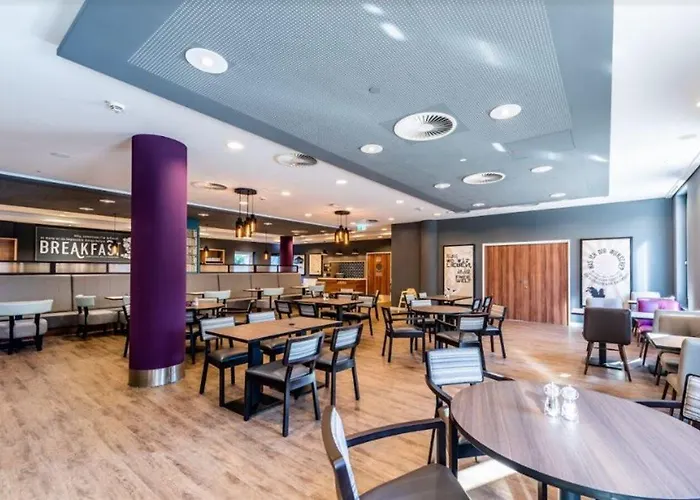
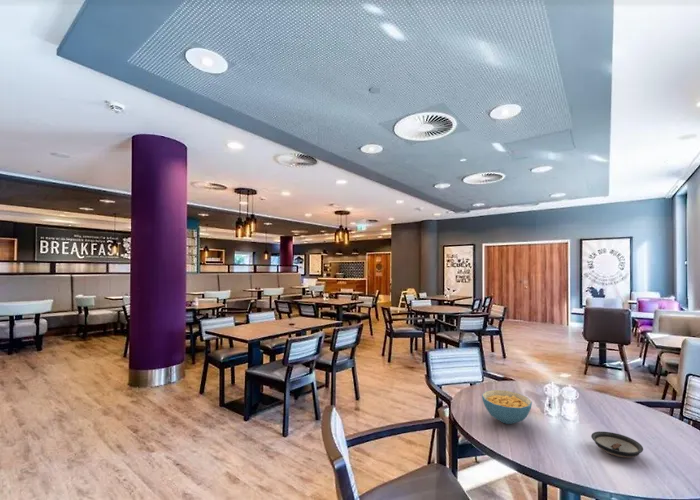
+ cereal bowl [481,389,533,425]
+ saucer [590,431,644,459]
